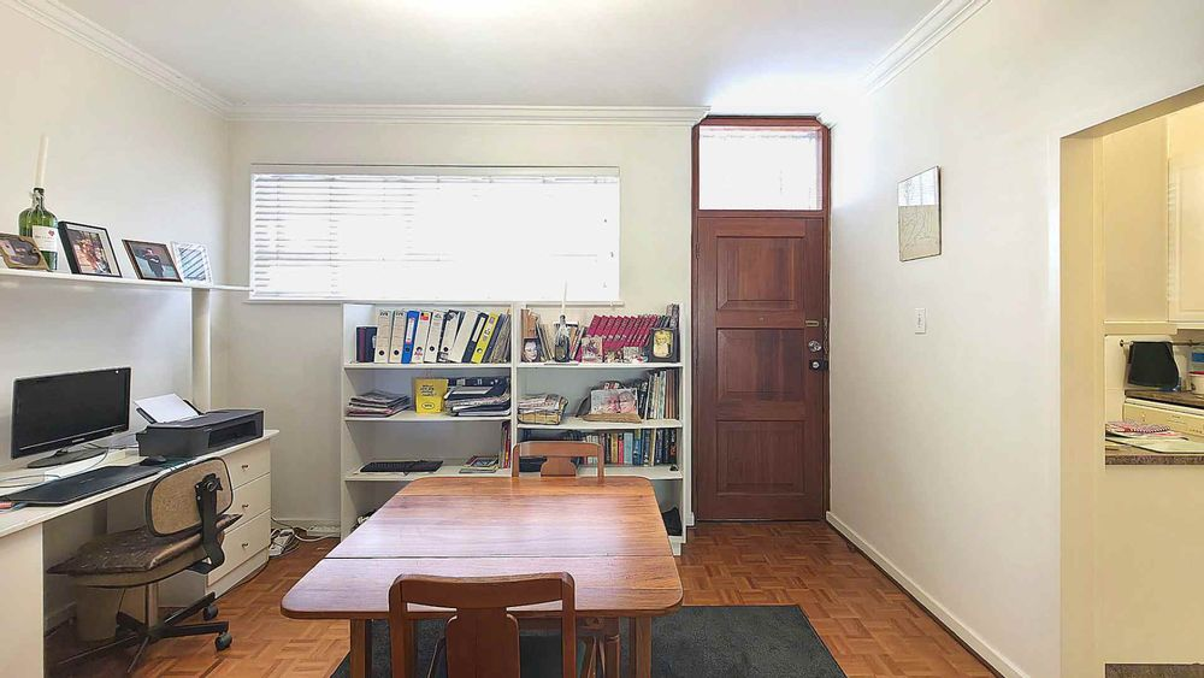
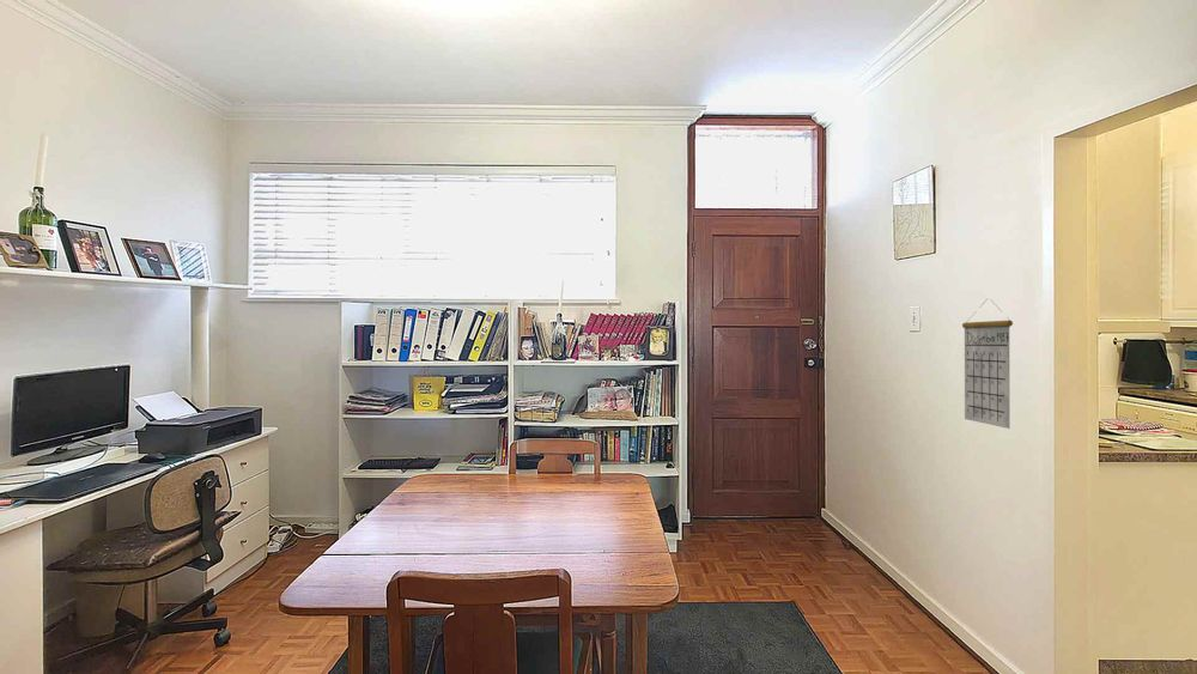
+ calendar [961,299,1014,430]
